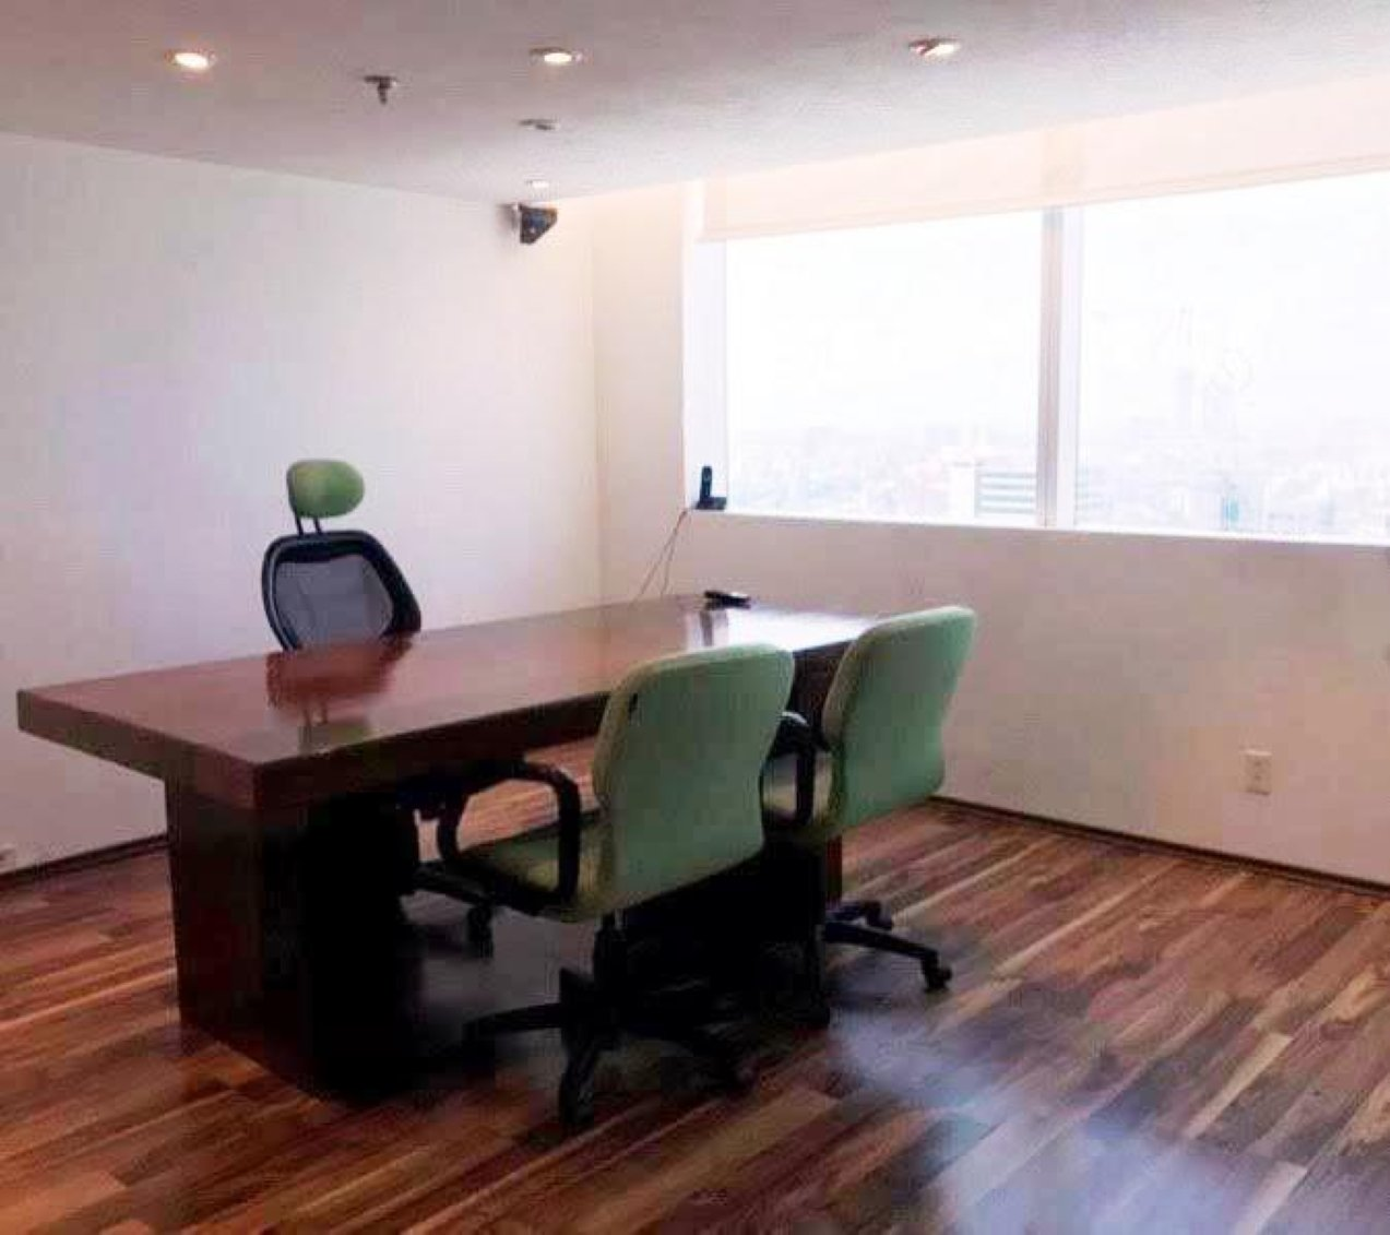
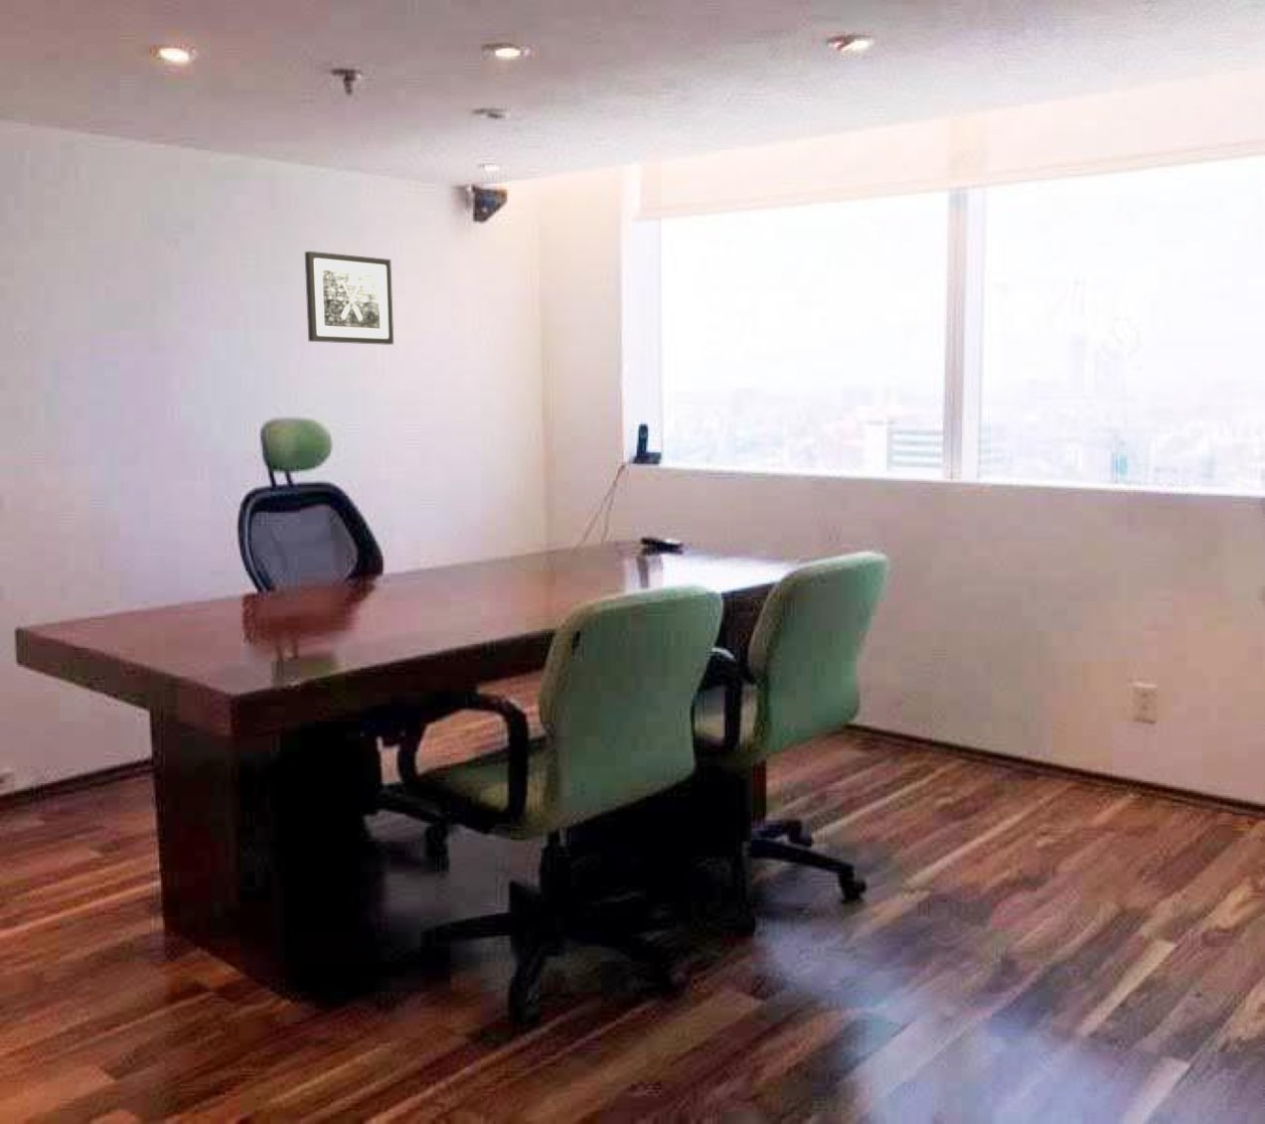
+ wall art [304,251,395,346]
